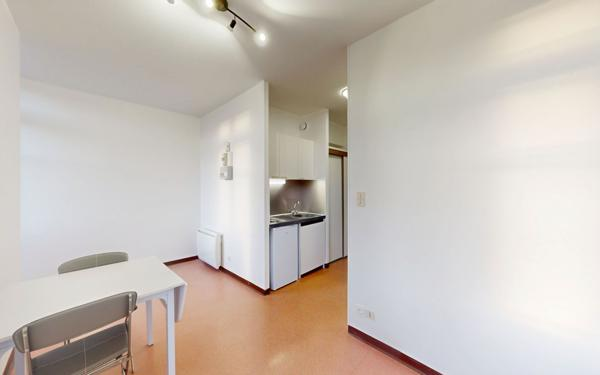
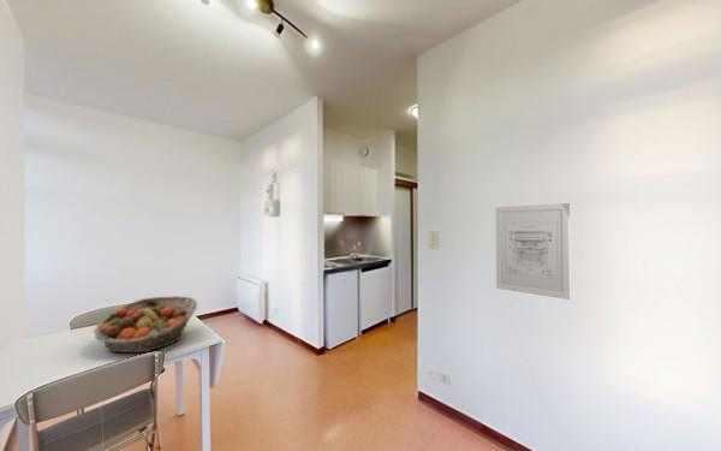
+ wall art [495,202,572,301]
+ fruit basket [93,295,198,354]
